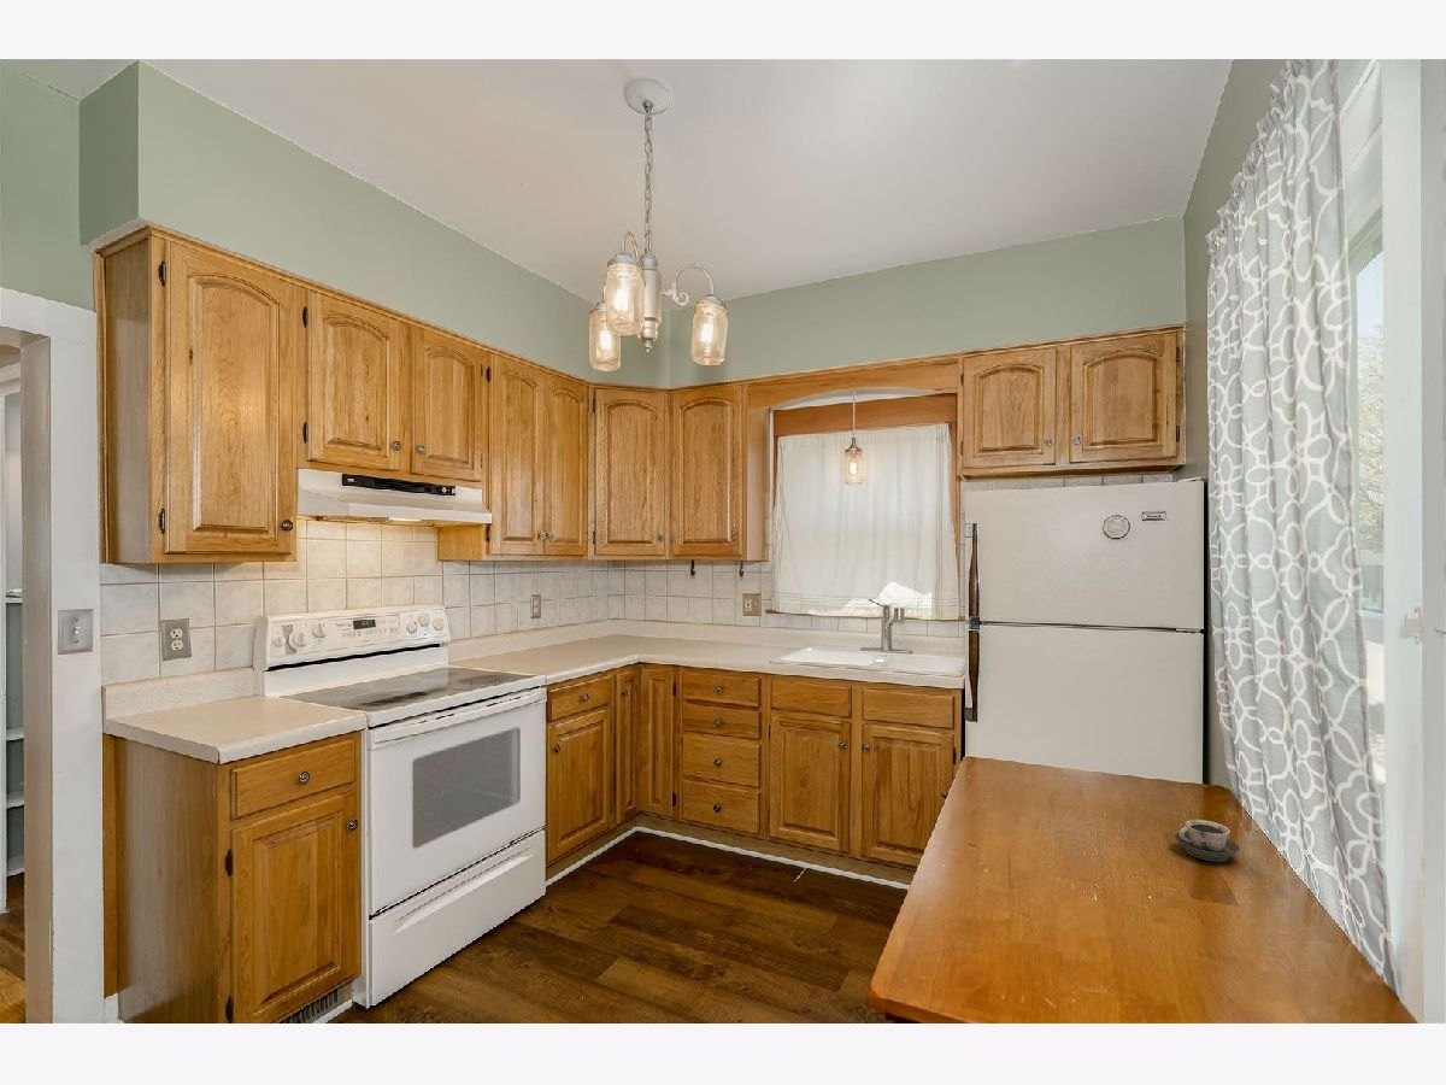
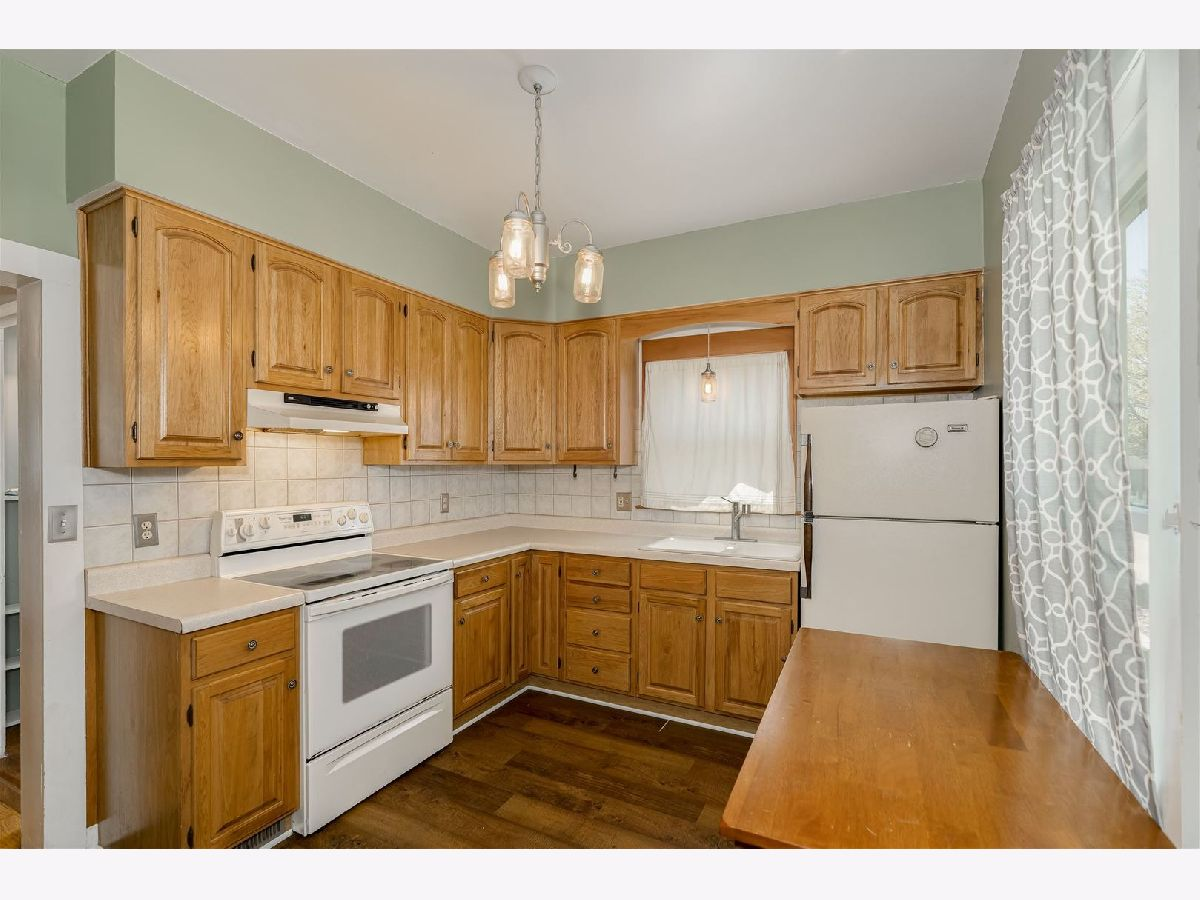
- cup [1174,819,1241,863]
